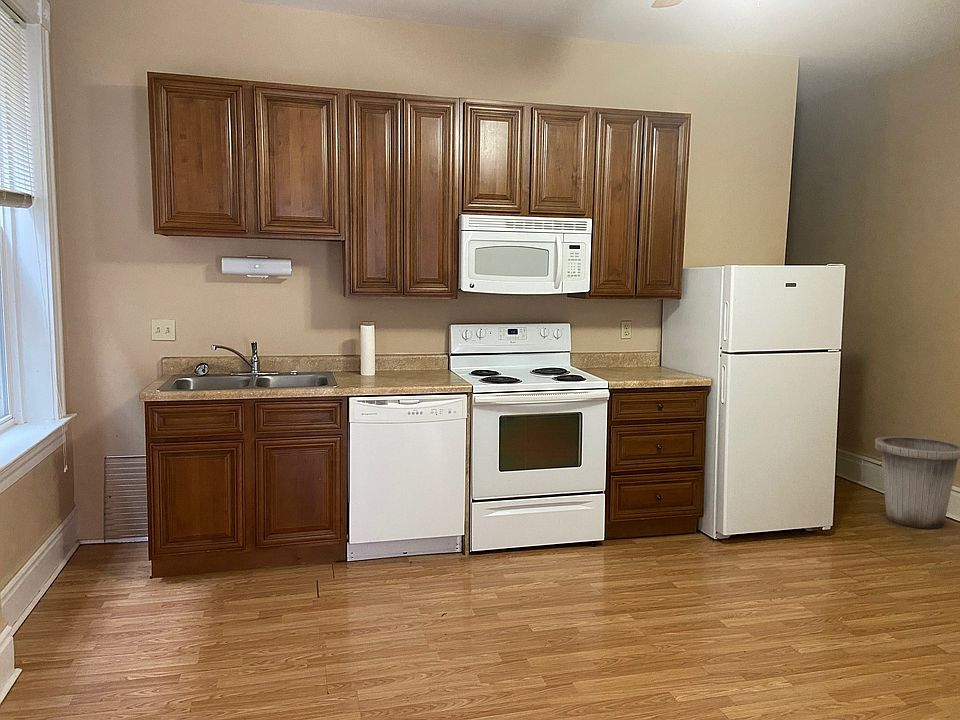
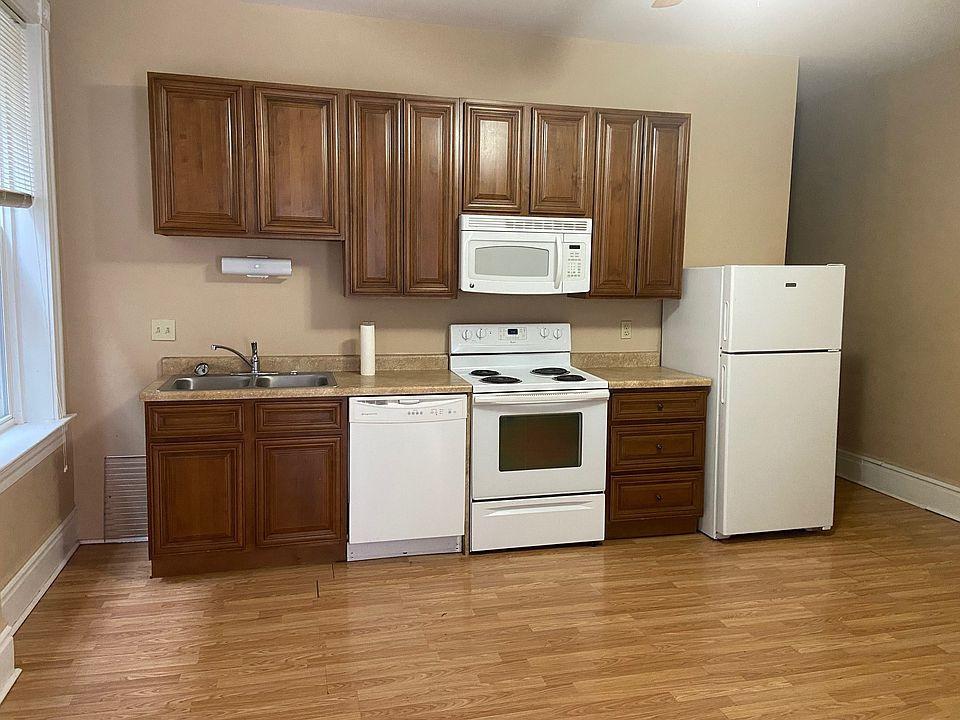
- trash can [874,435,960,529]
